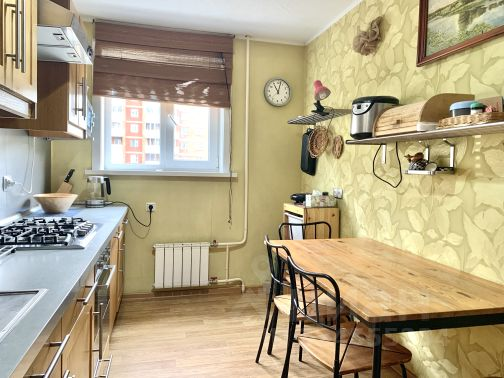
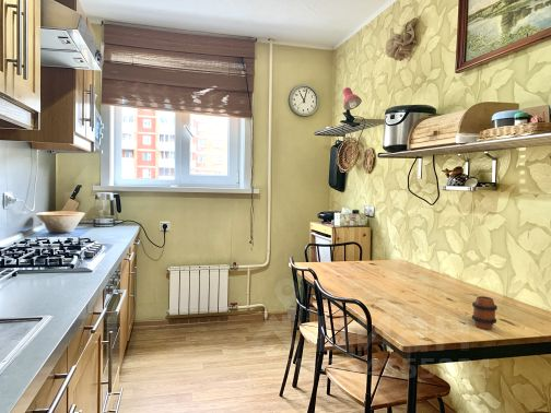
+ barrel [471,295,499,330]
